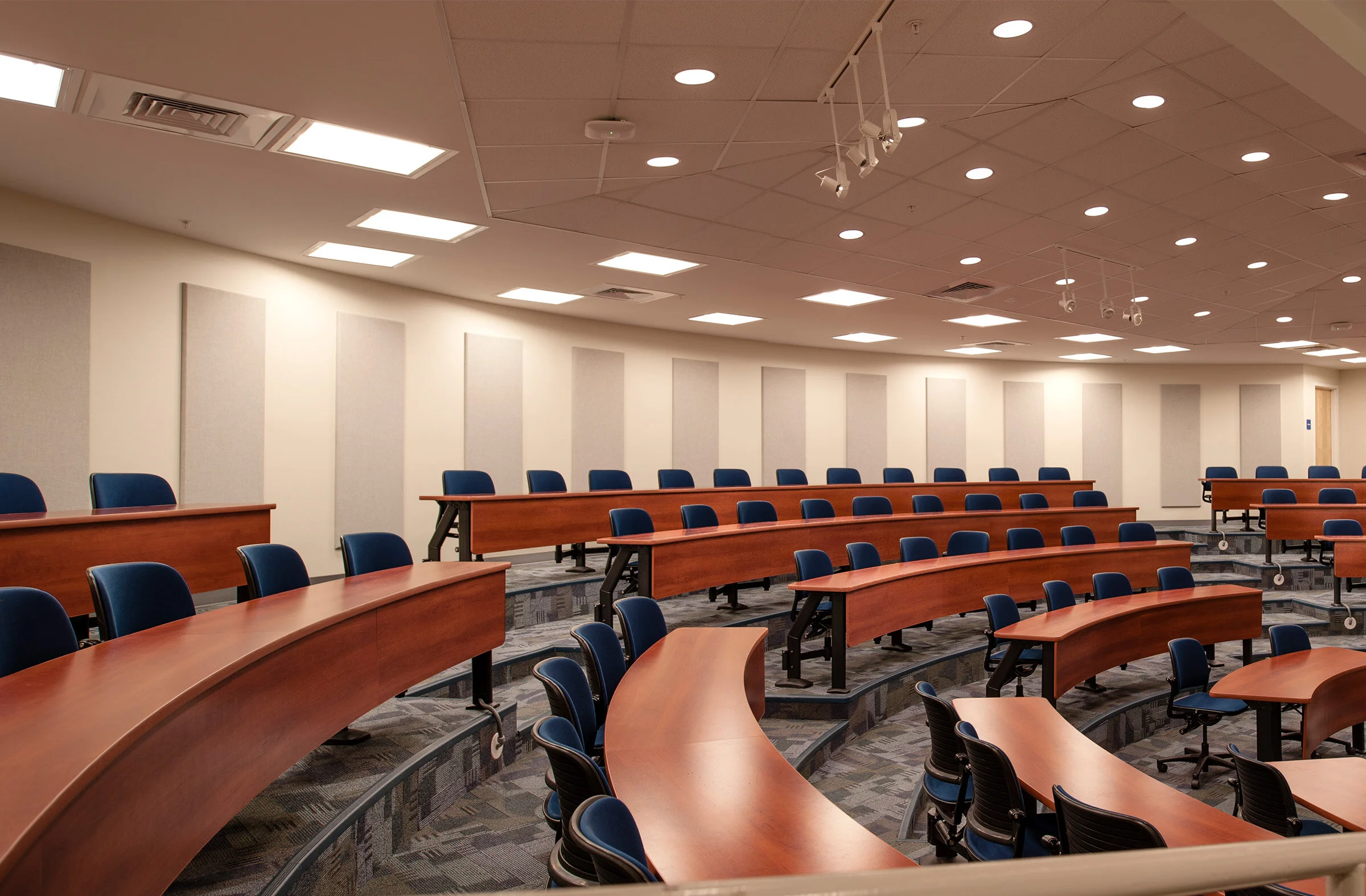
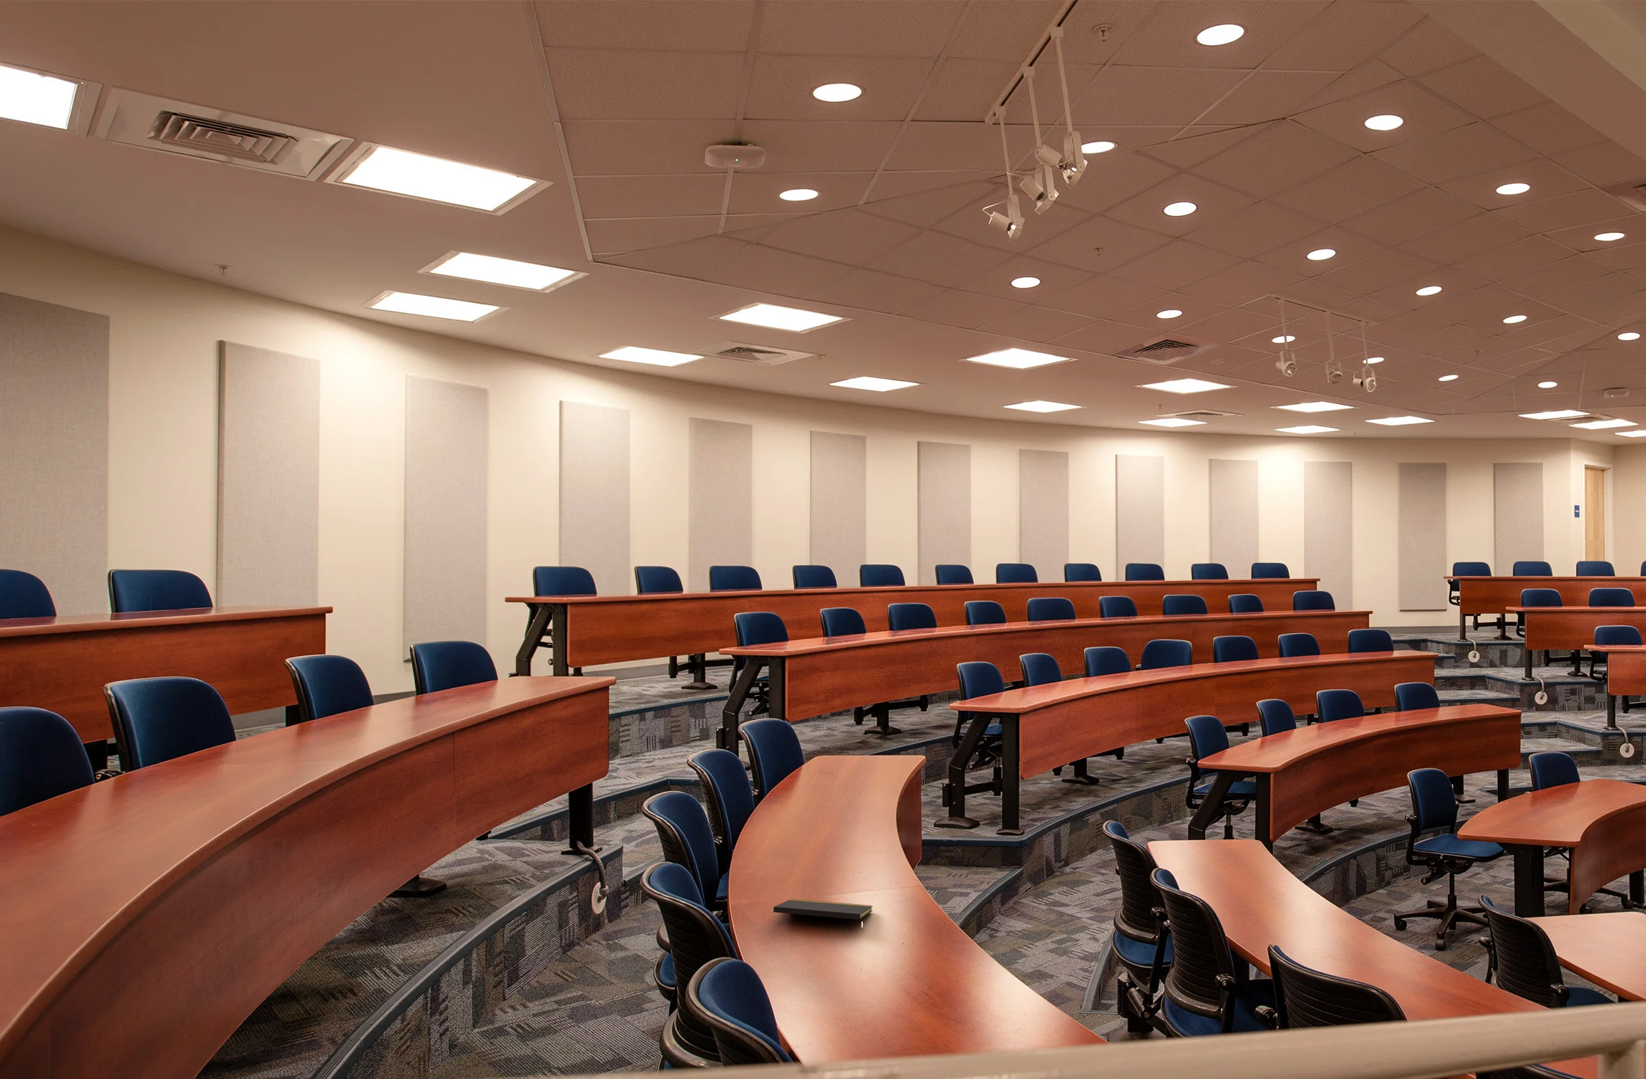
+ notepad [772,898,874,933]
